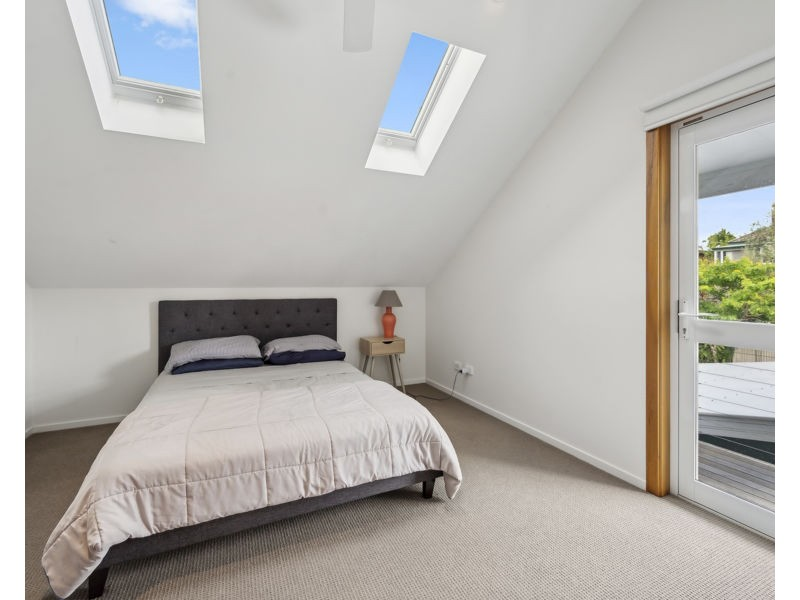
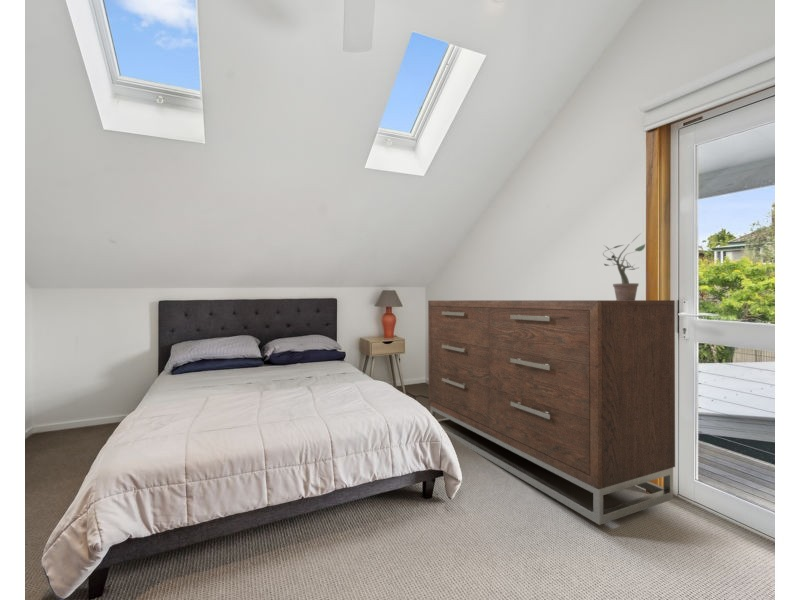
+ dresser [427,299,676,526]
+ potted plant [602,233,647,301]
